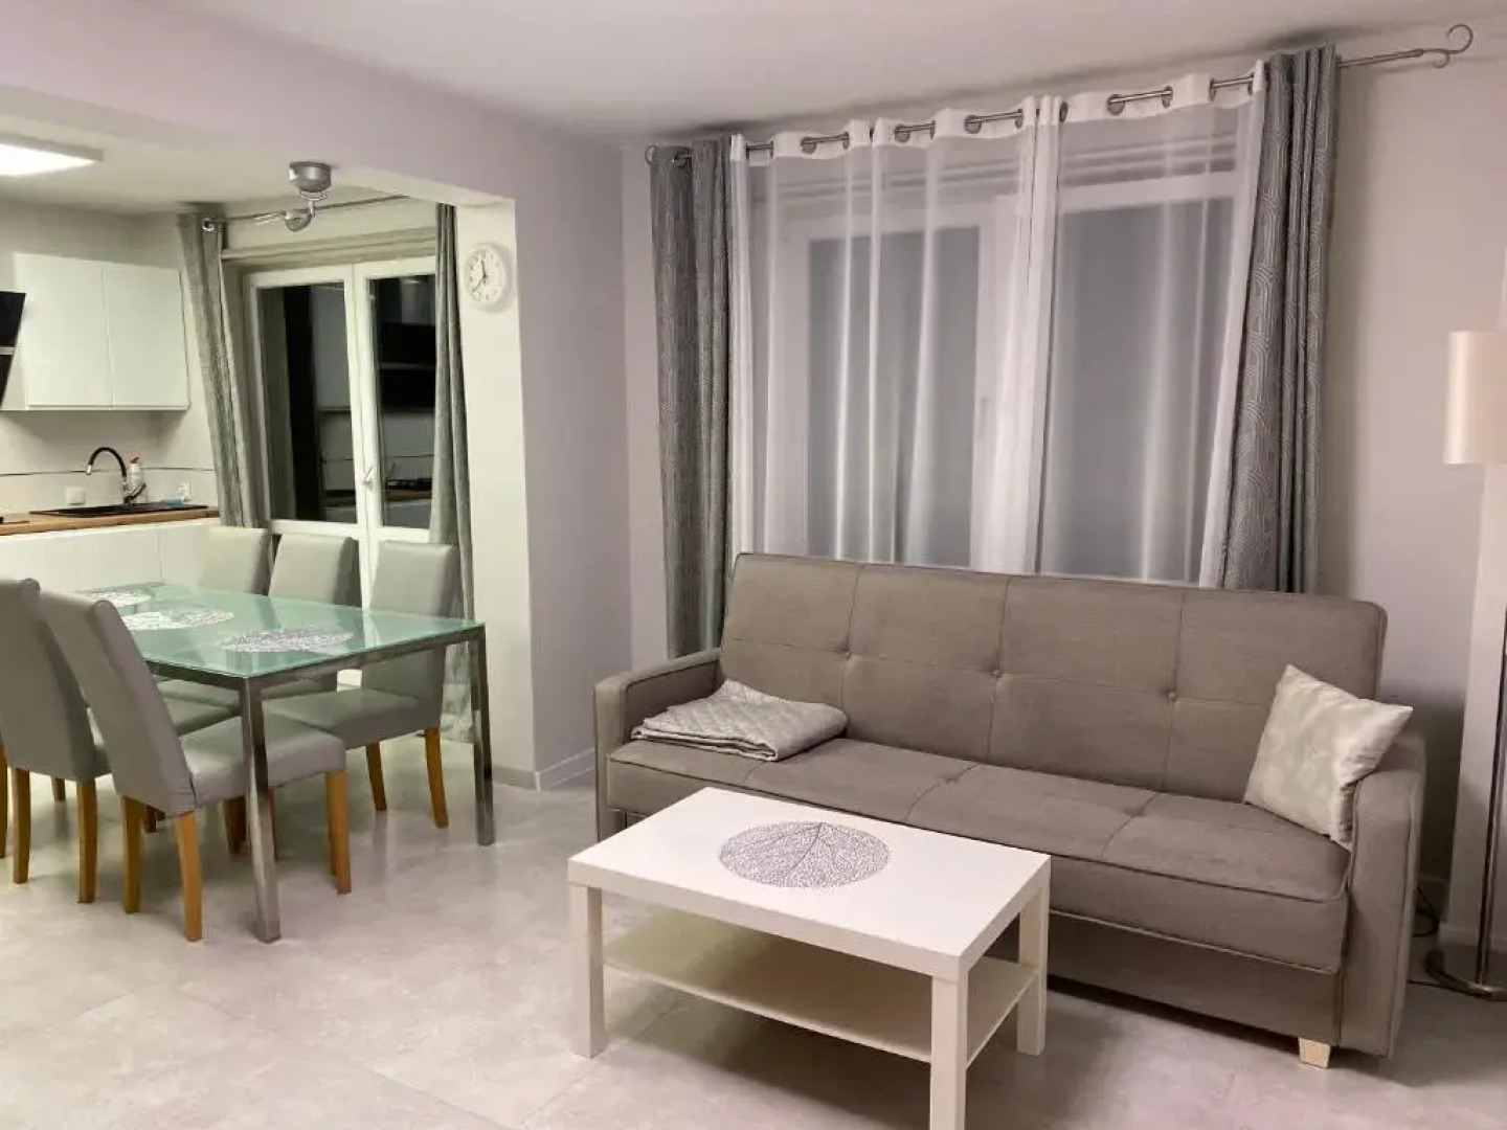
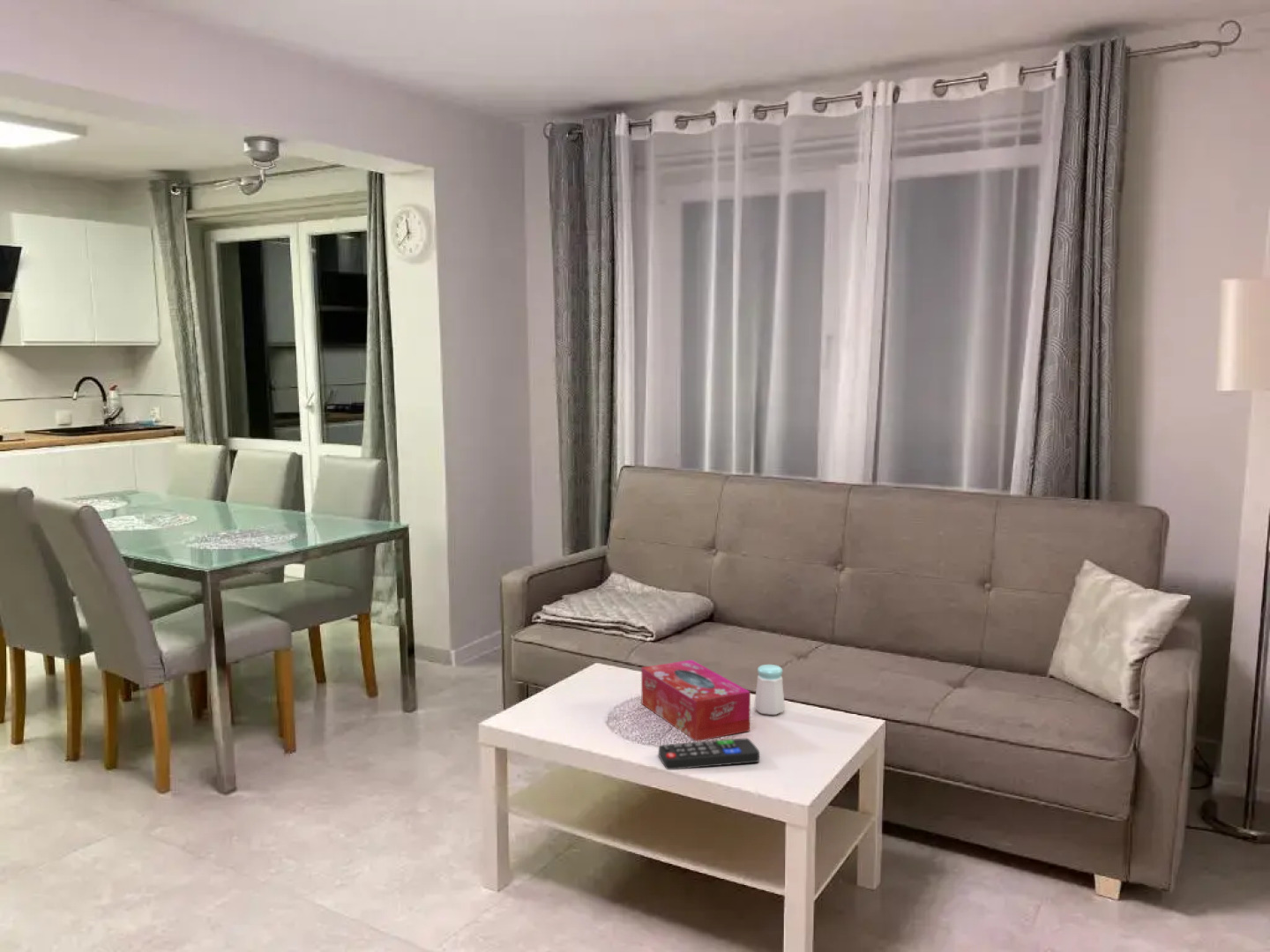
+ salt shaker [754,664,786,716]
+ tissue box [640,658,751,742]
+ remote control [658,738,760,770]
